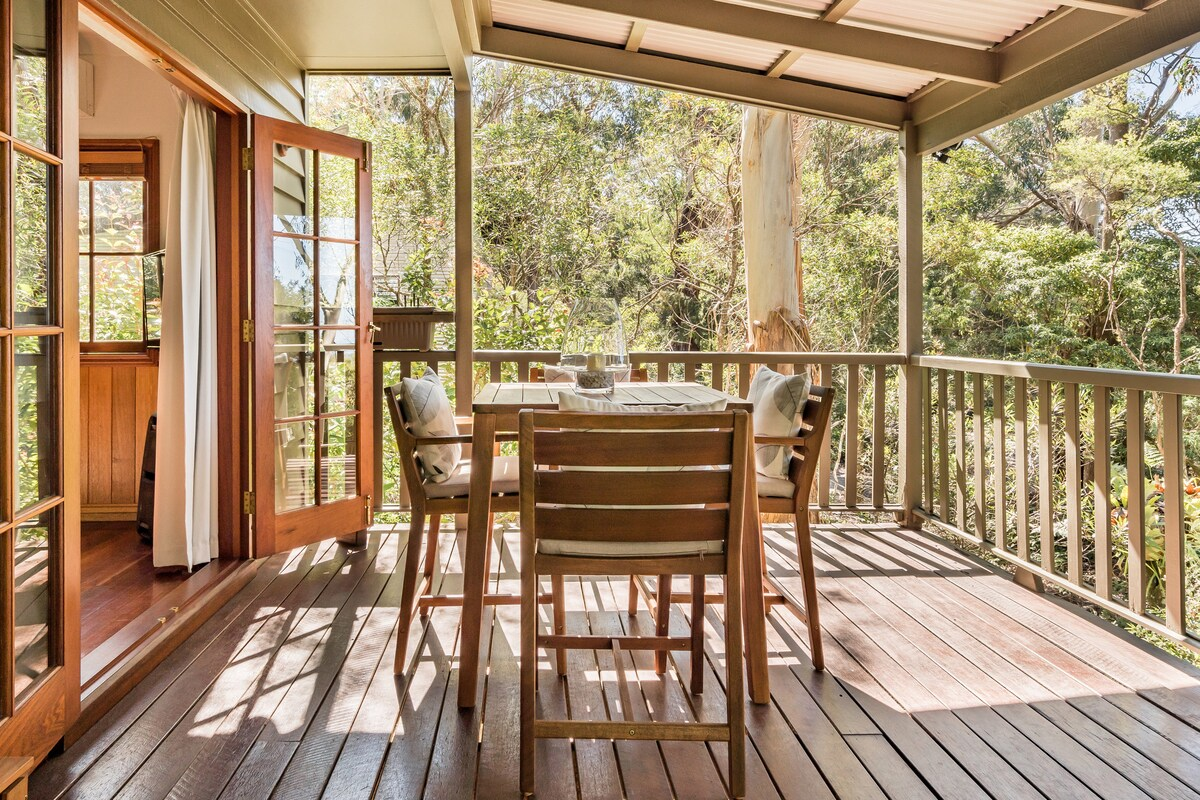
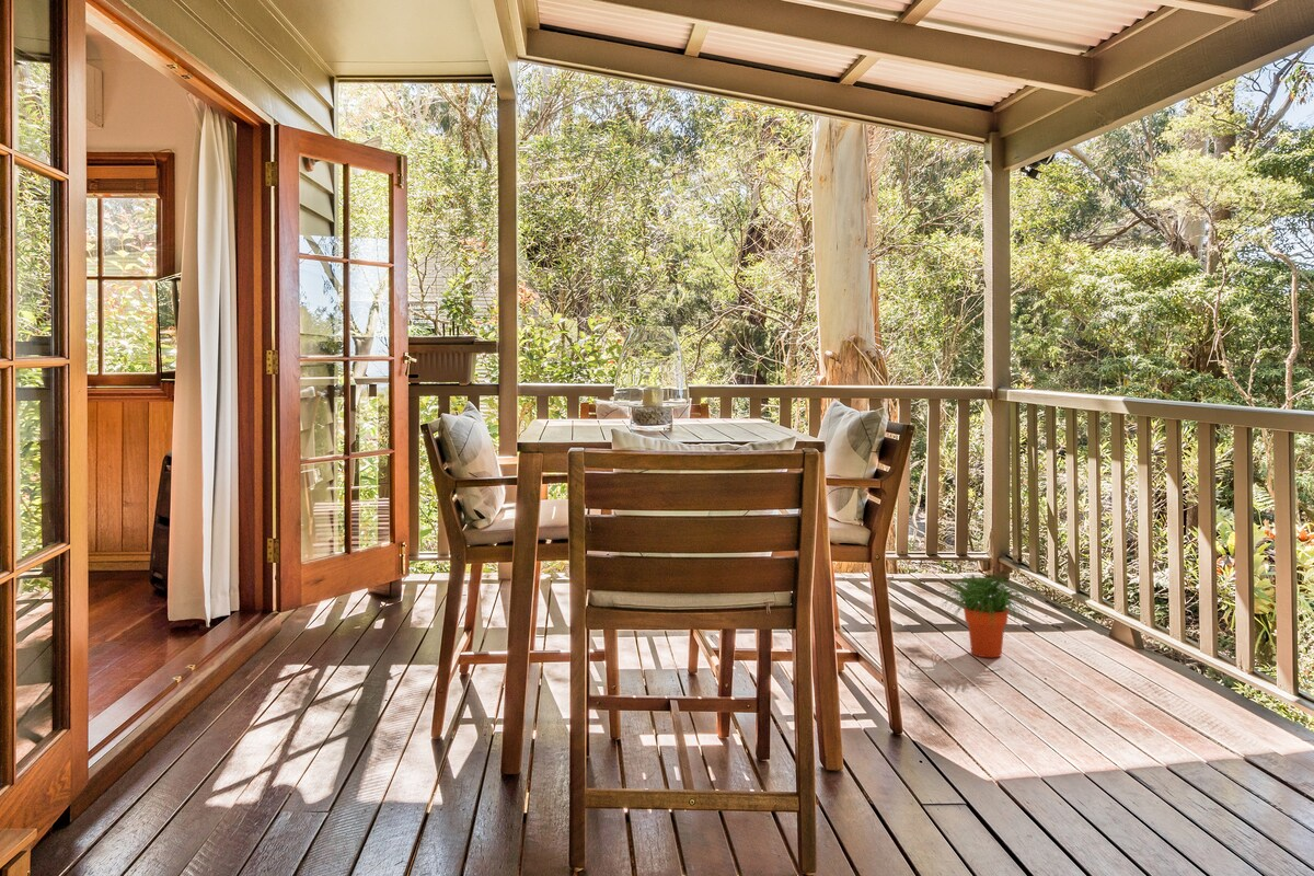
+ potted plant [935,573,1036,658]
